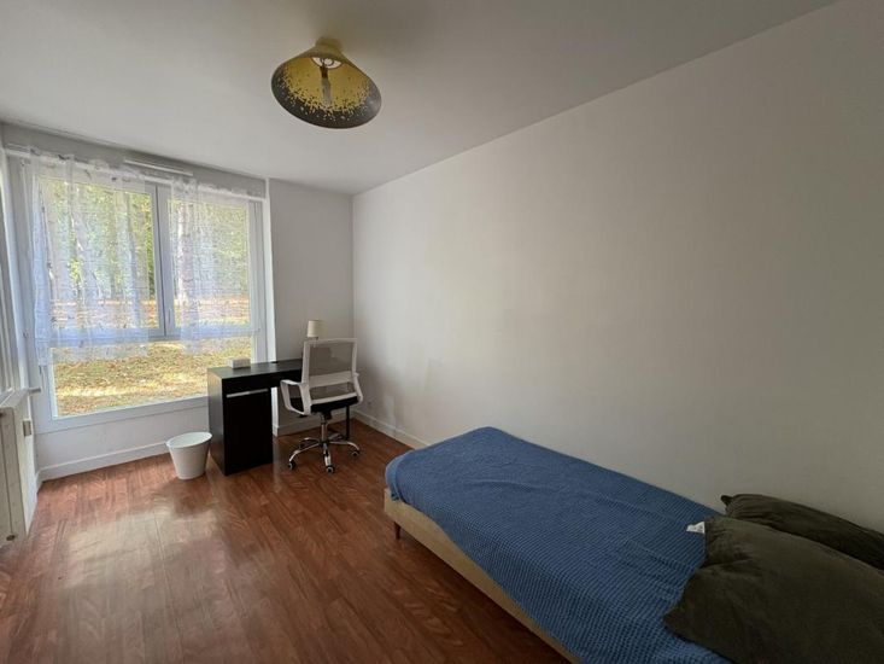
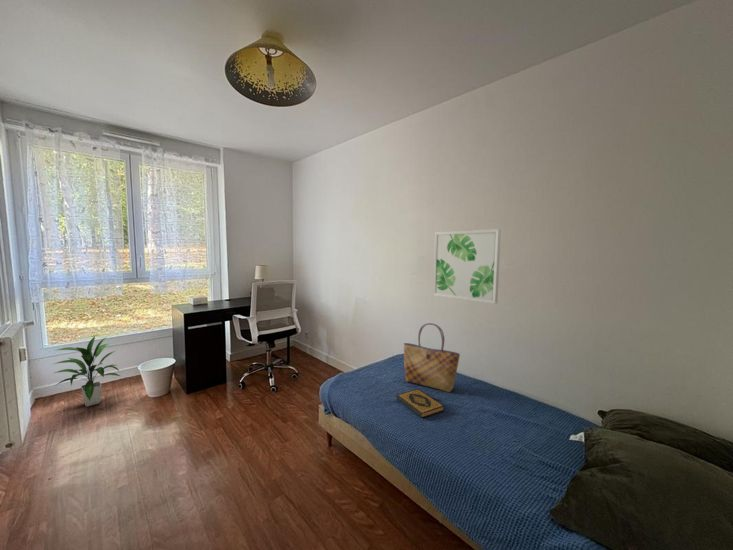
+ wall art [432,228,502,305]
+ tote bag [403,322,461,393]
+ indoor plant [52,335,121,408]
+ hardback book [396,388,445,419]
